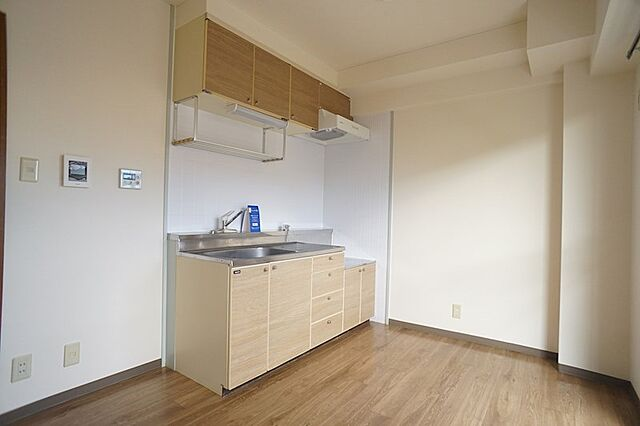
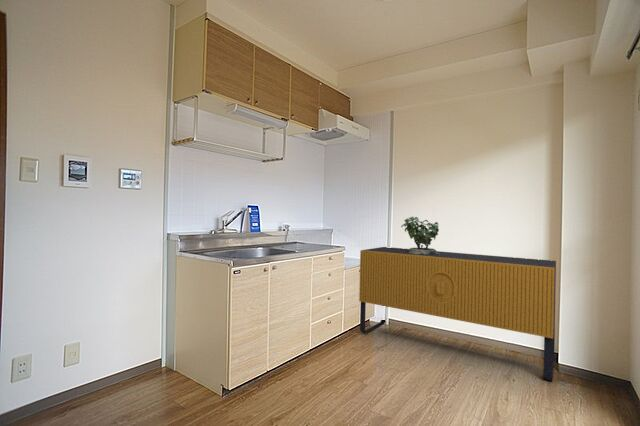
+ sideboard [358,246,557,382]
+ potted plant [400,216,440,254]
